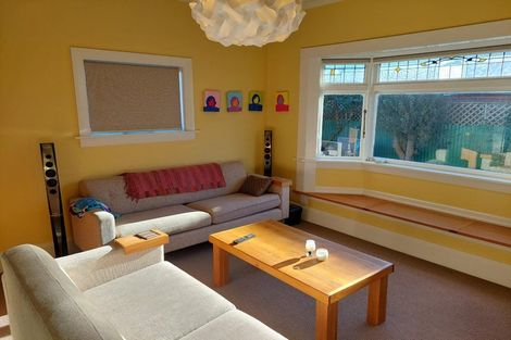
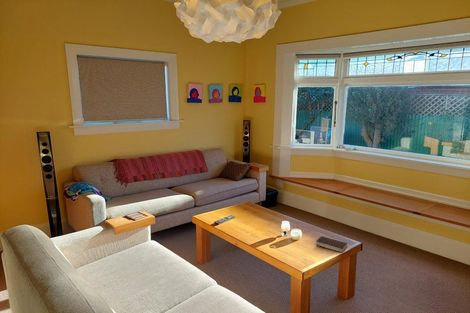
+ book [315,235,348,253]
